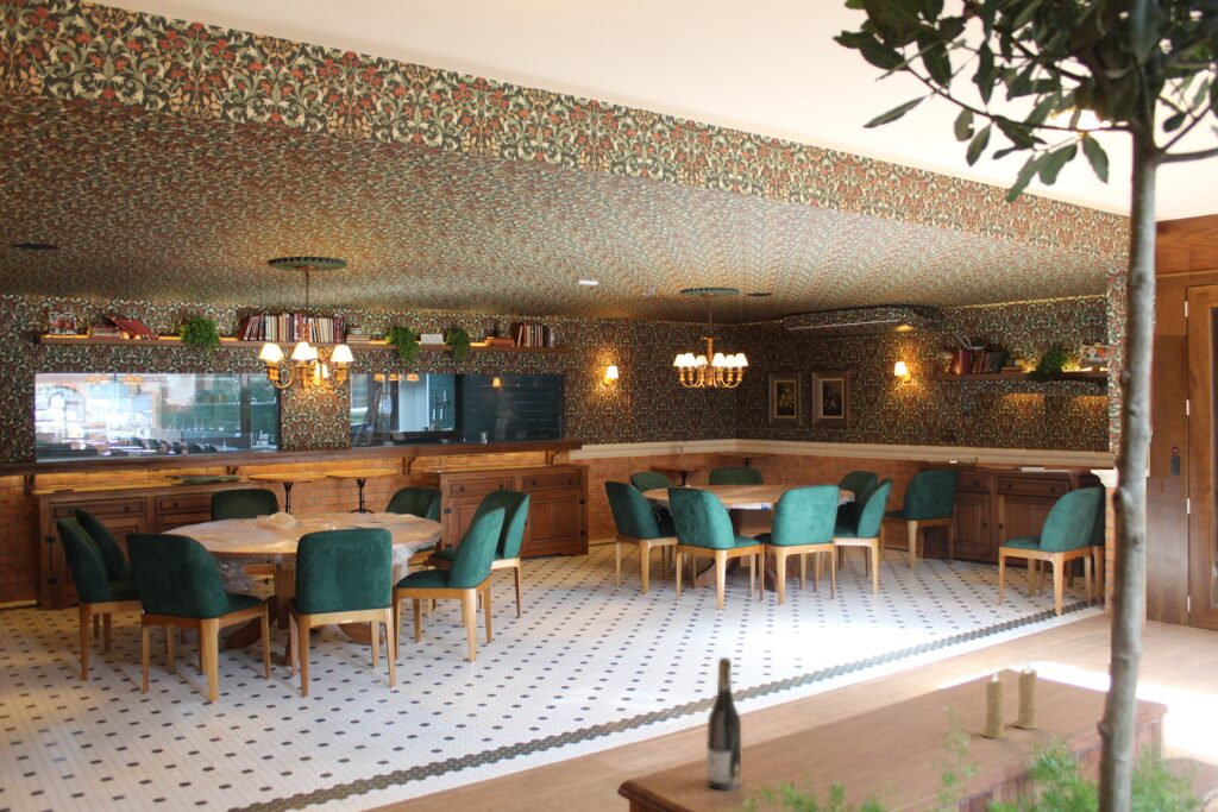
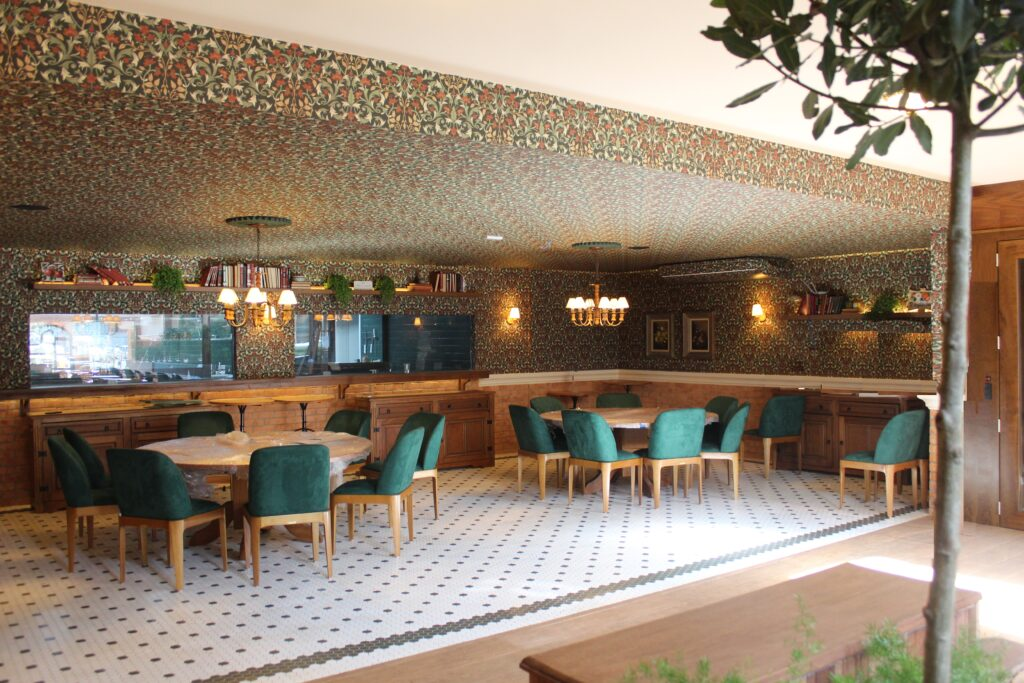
- candle [980,660,1040,741]
- wine bottle [705,656,742,791]
